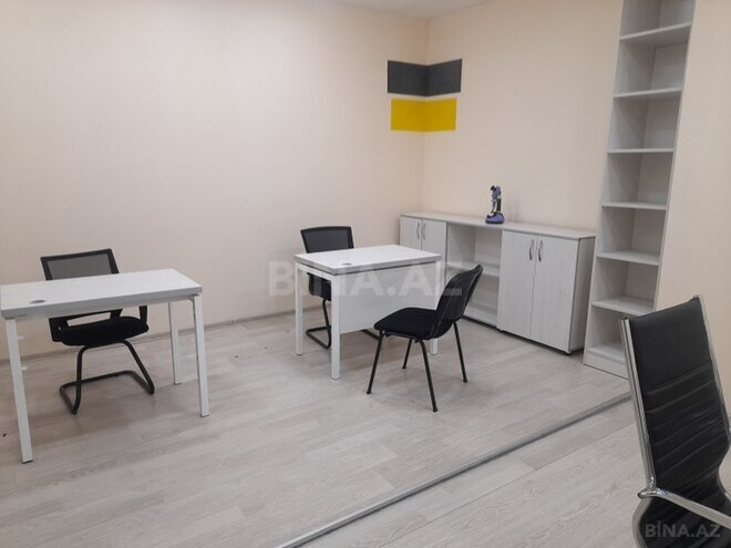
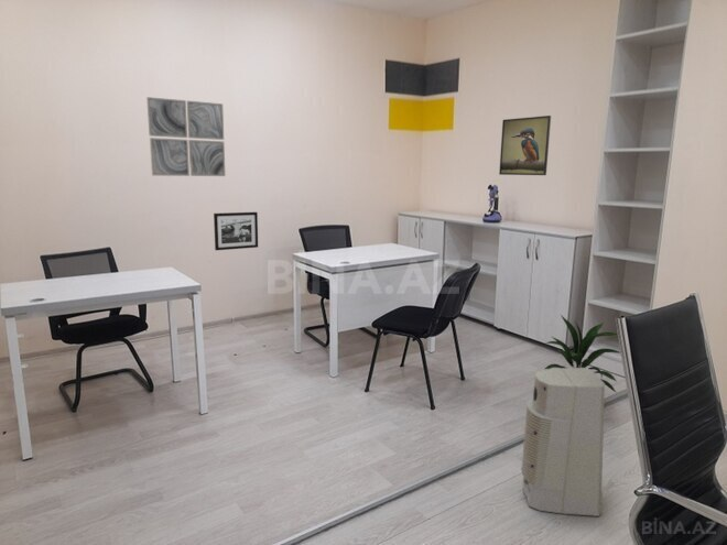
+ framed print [498,115,552,176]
+ picture frame [213,211,259,251]
+ indoor plant [543,314,621,394]
+ air purifier [521,367,606,517]
+ wall art [145,96,226,177]
